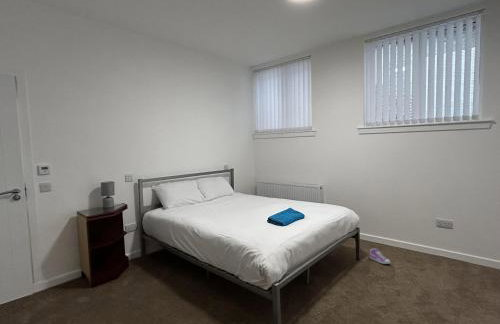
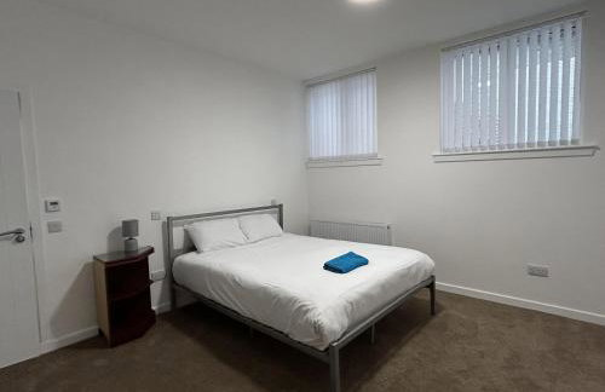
- sneaker [369,247,391,265]
